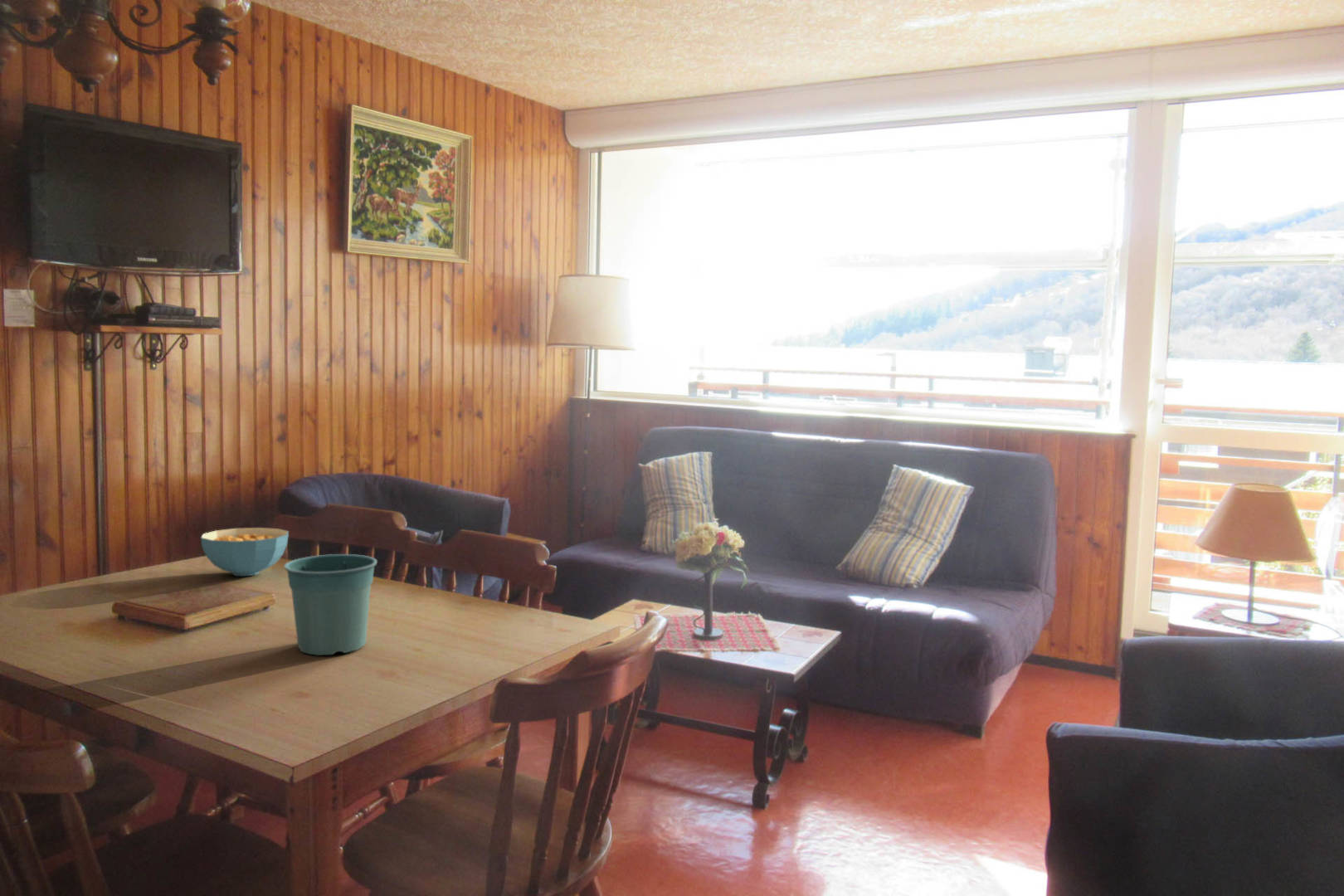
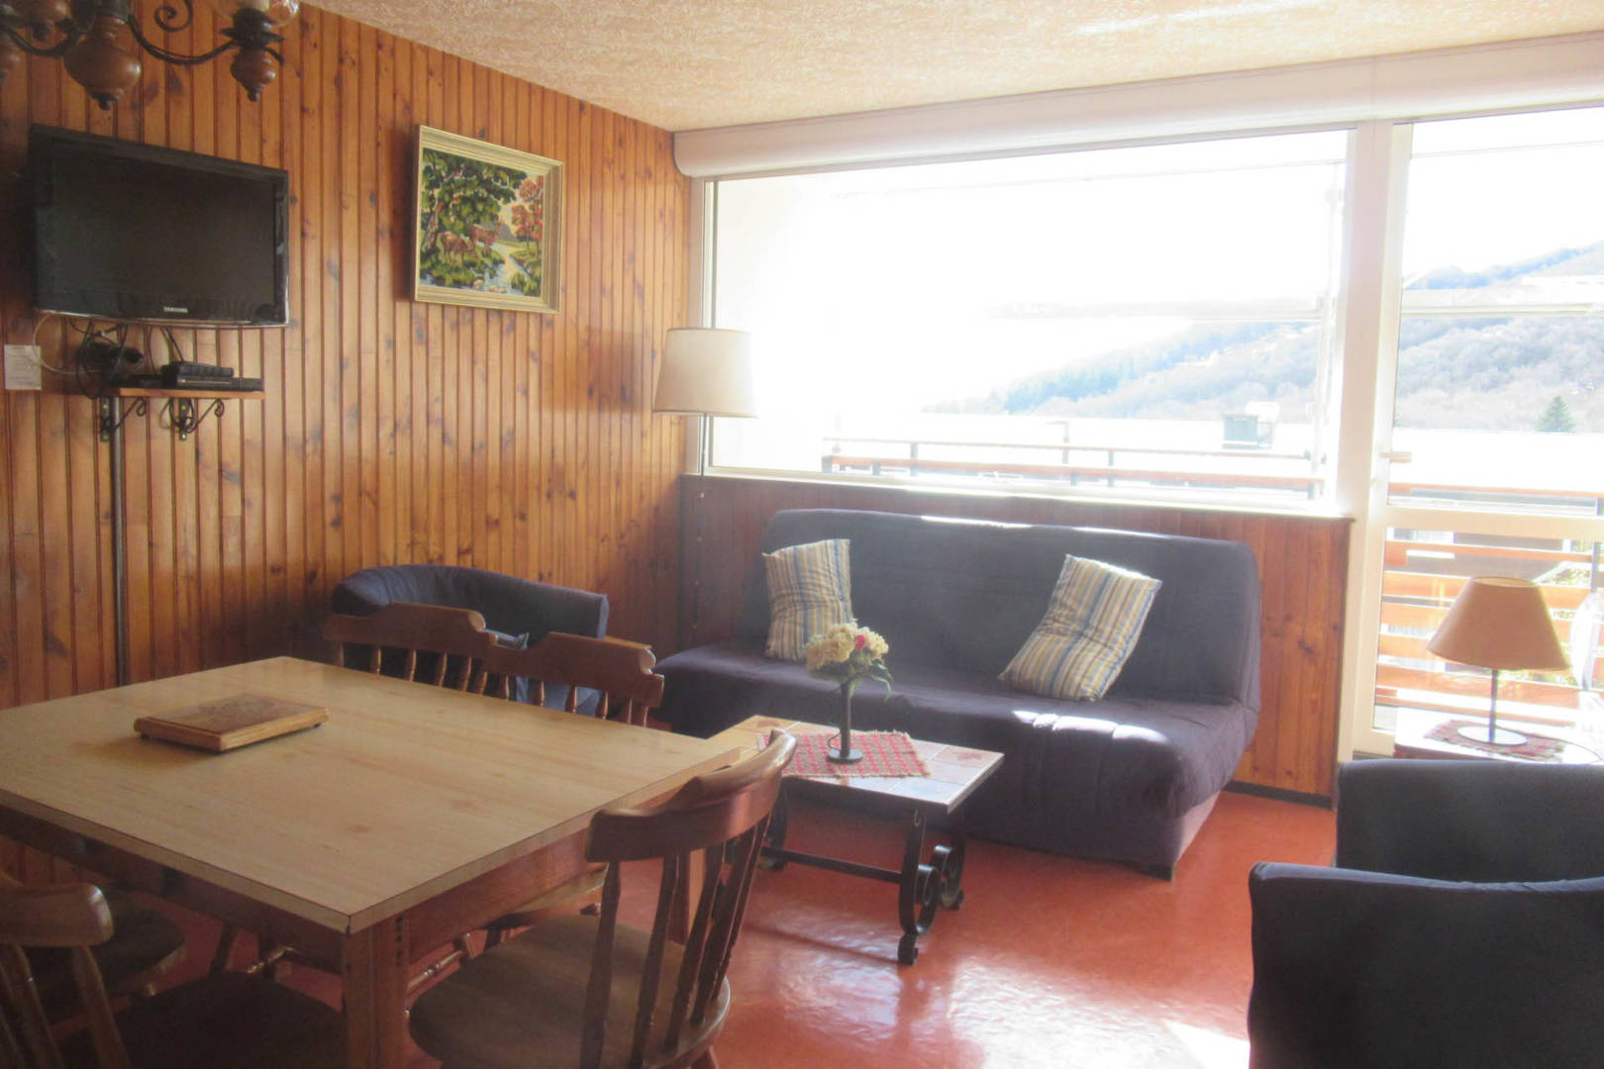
- cereal bowl [200,527,290,577]
- flower pot [283,553,378,656]
